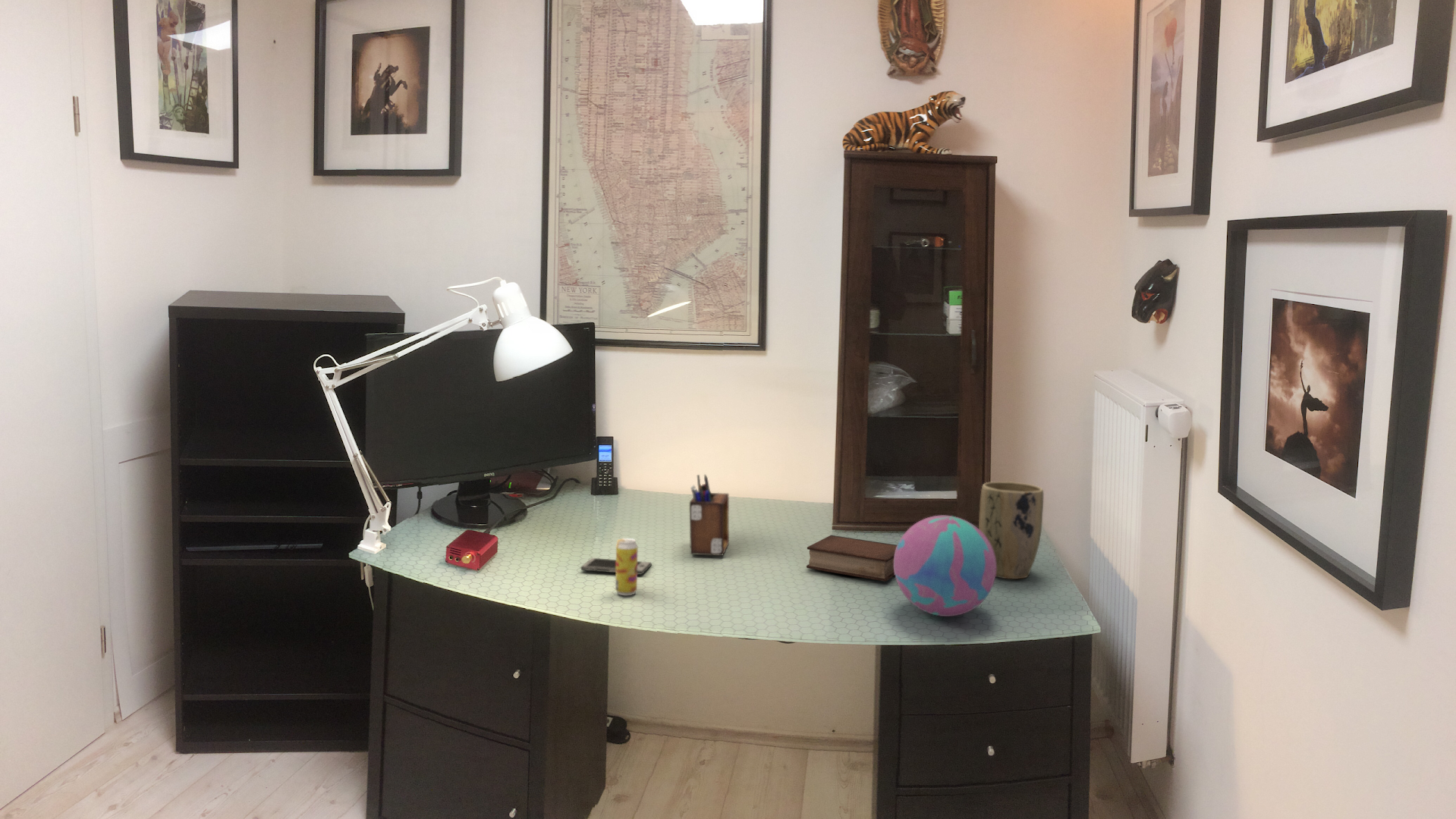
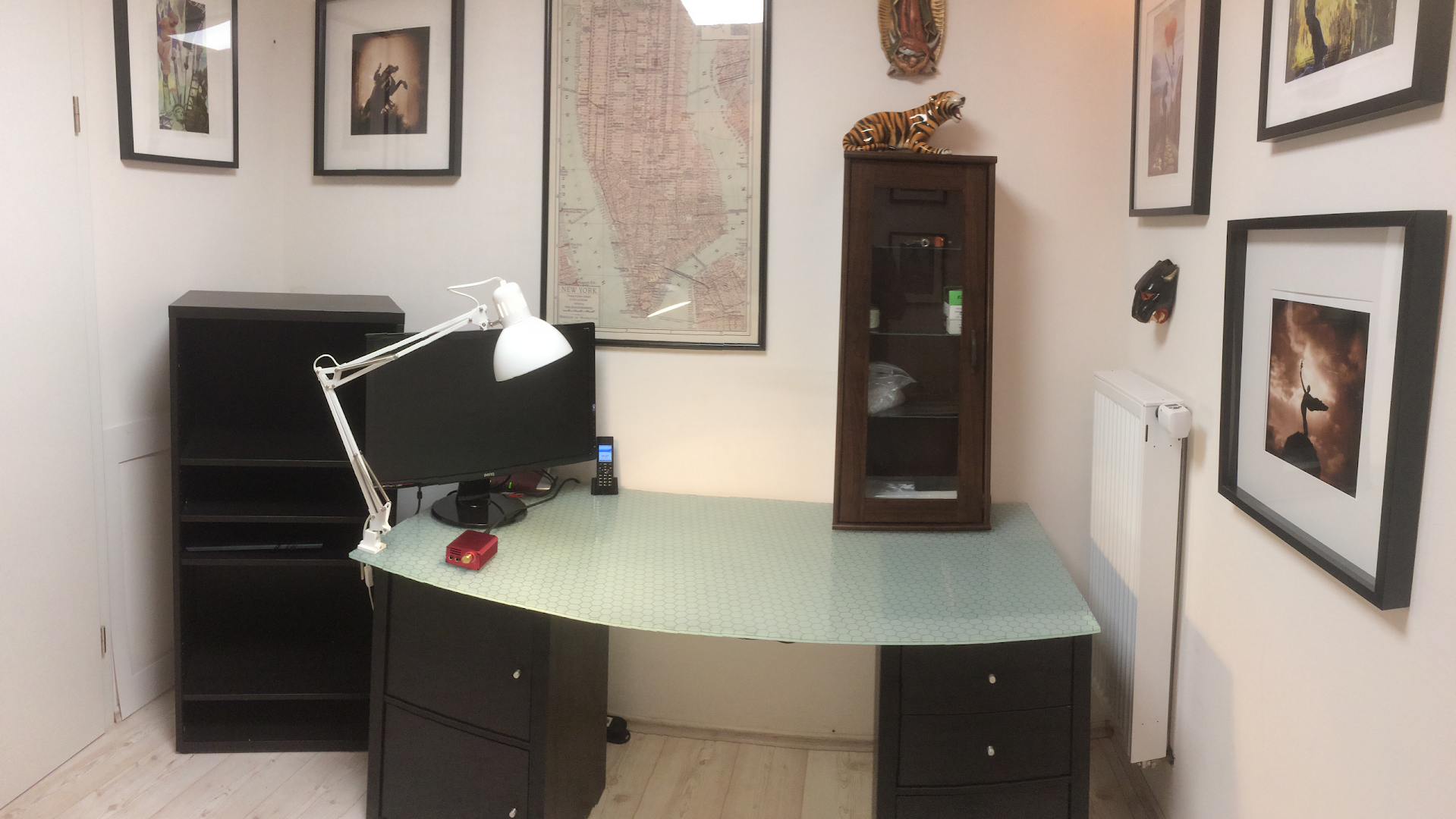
- book [806,535,898,582]
- plant pot [978,481,1044,579]
- smartphone [580,557,653,576]
- desk organizer [689,473,730,557]
- beverage can [615,537,638,596]
- decorative ball [894,515,996,617]
